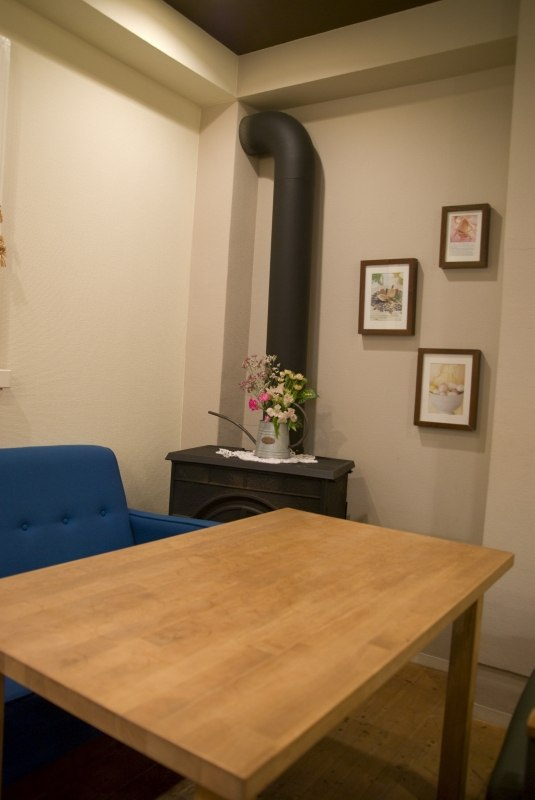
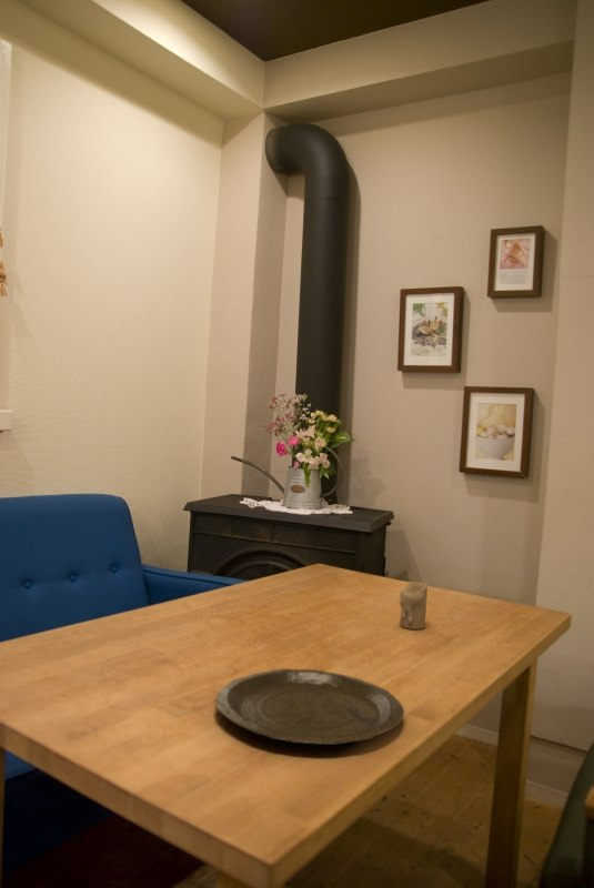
+ candle [399,581,429,630]
+ plate [214,667,405,746]
